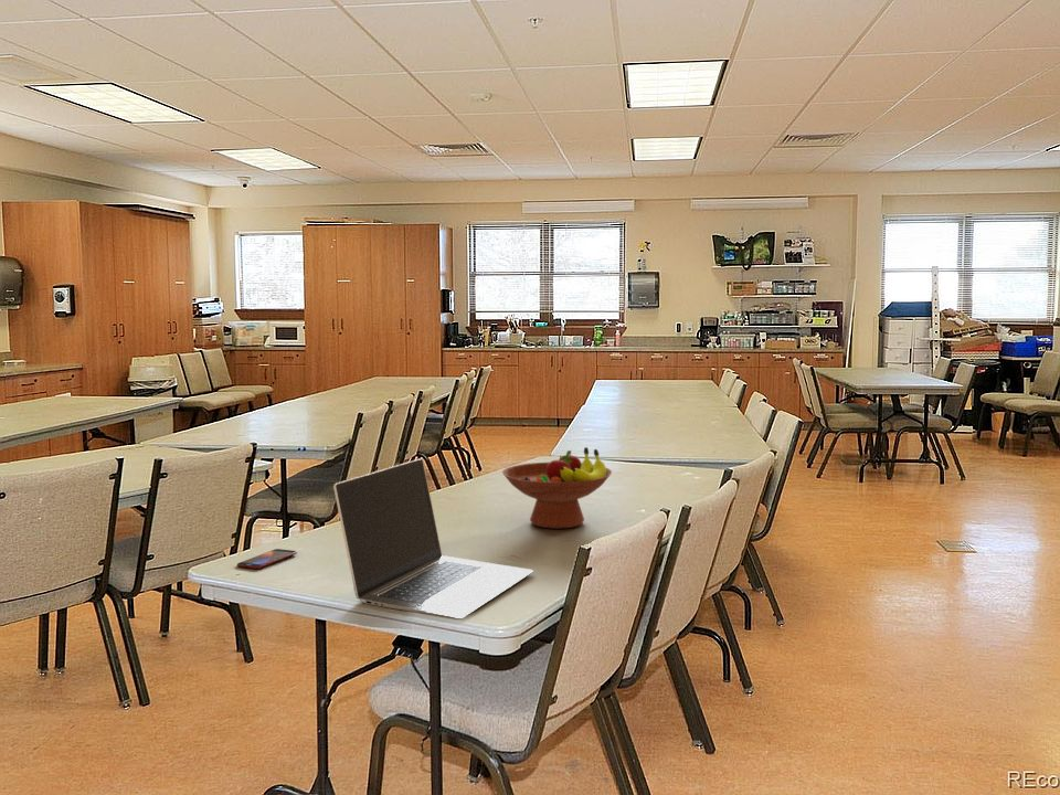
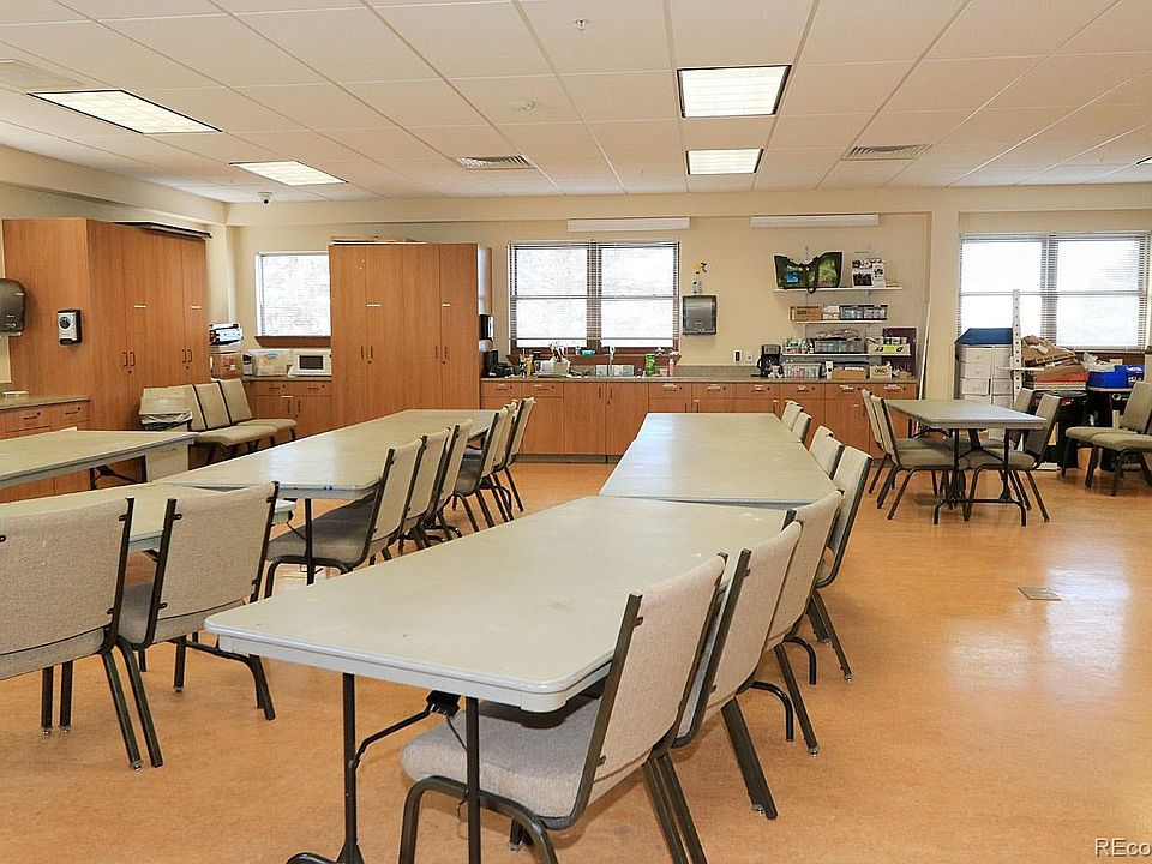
- fruit bowl [501,446,613,530]
- laptop [332,457,534,621]
- smartphone [236,548,298,570]
